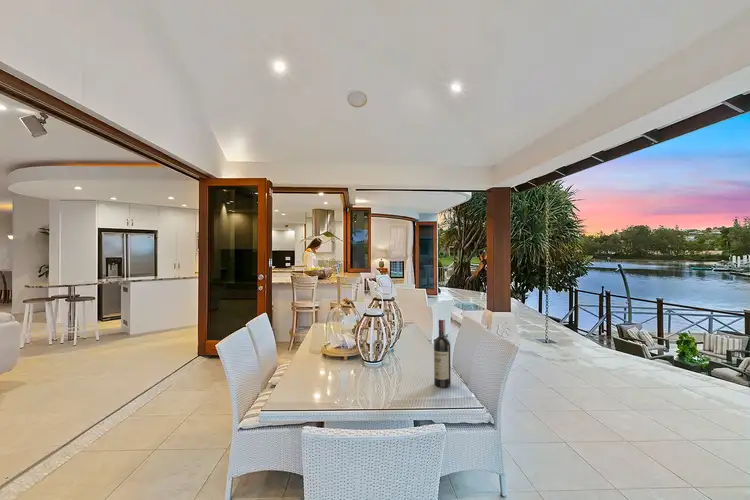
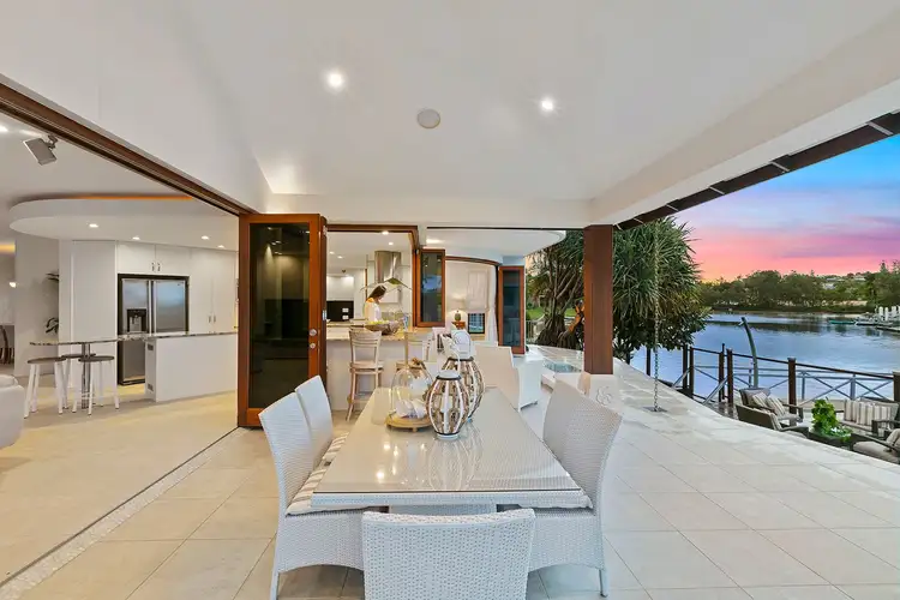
- wine bottle [433,318,452,388]
